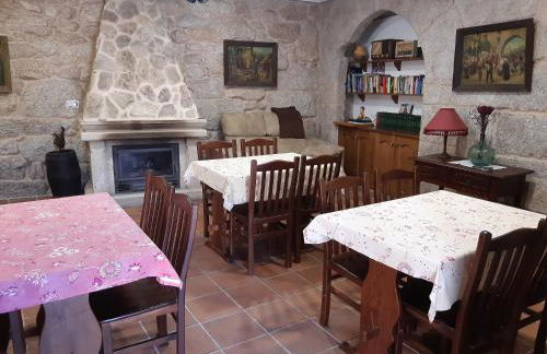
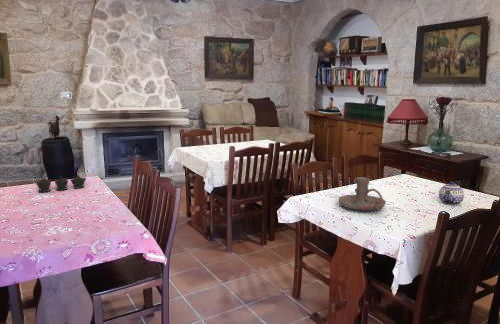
+ sugar bowl [35,174,87,193]
+ teapot [438,180,465,206]
+ candle holder [337,176,387,212]
